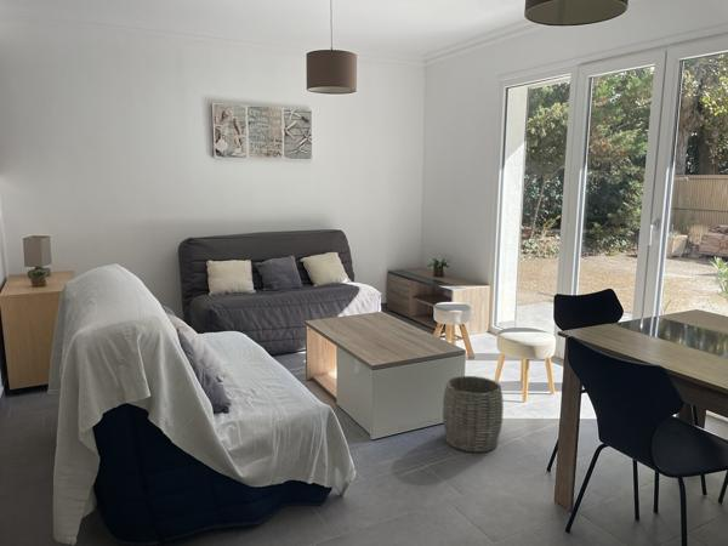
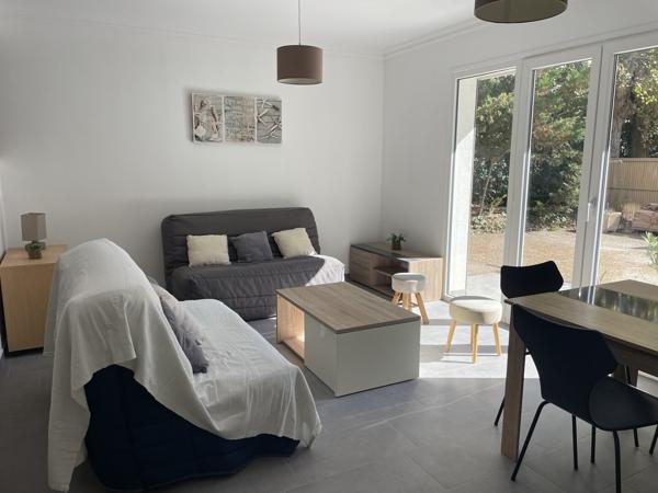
- woven basket [442,375,505,454]
